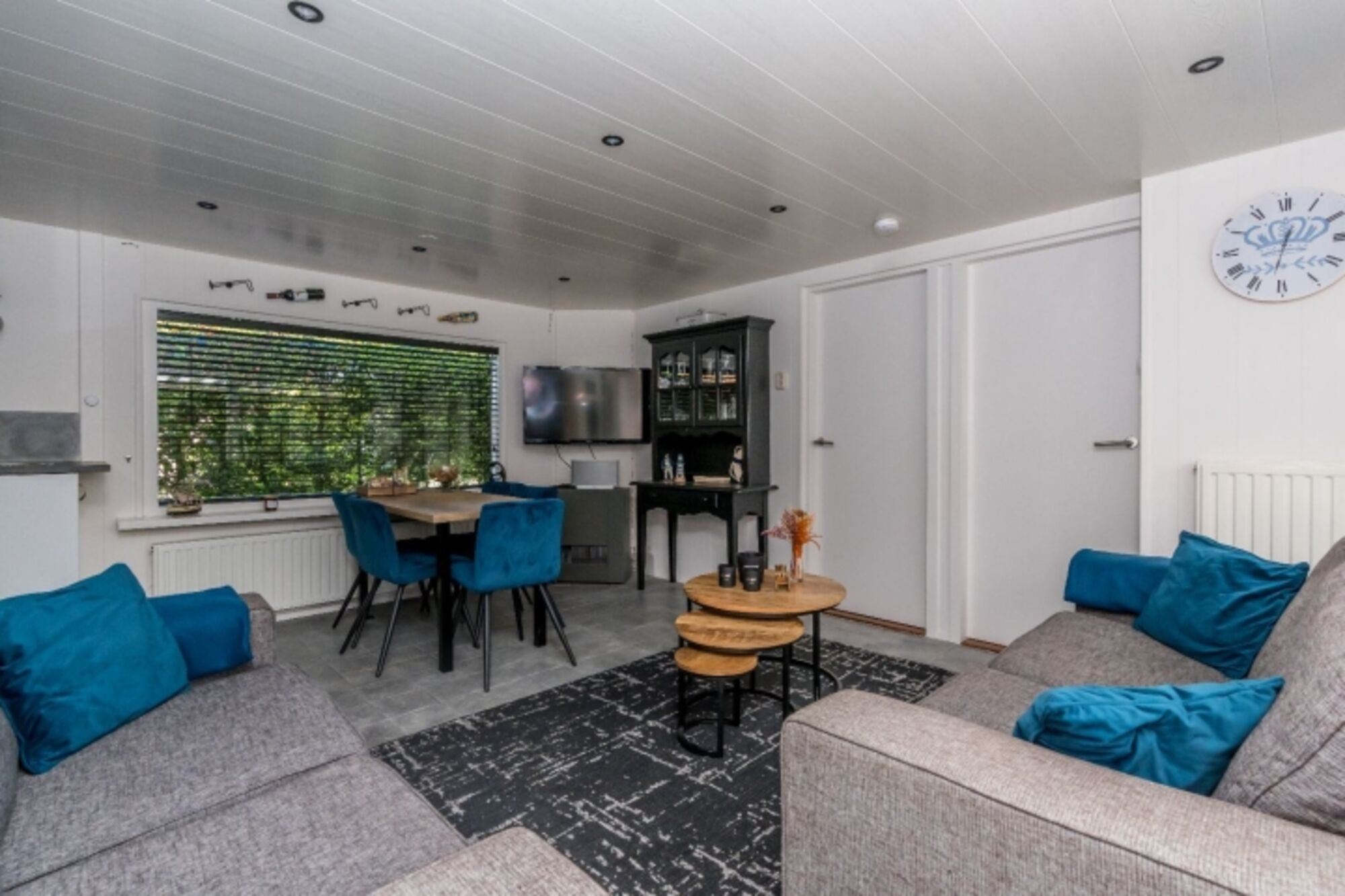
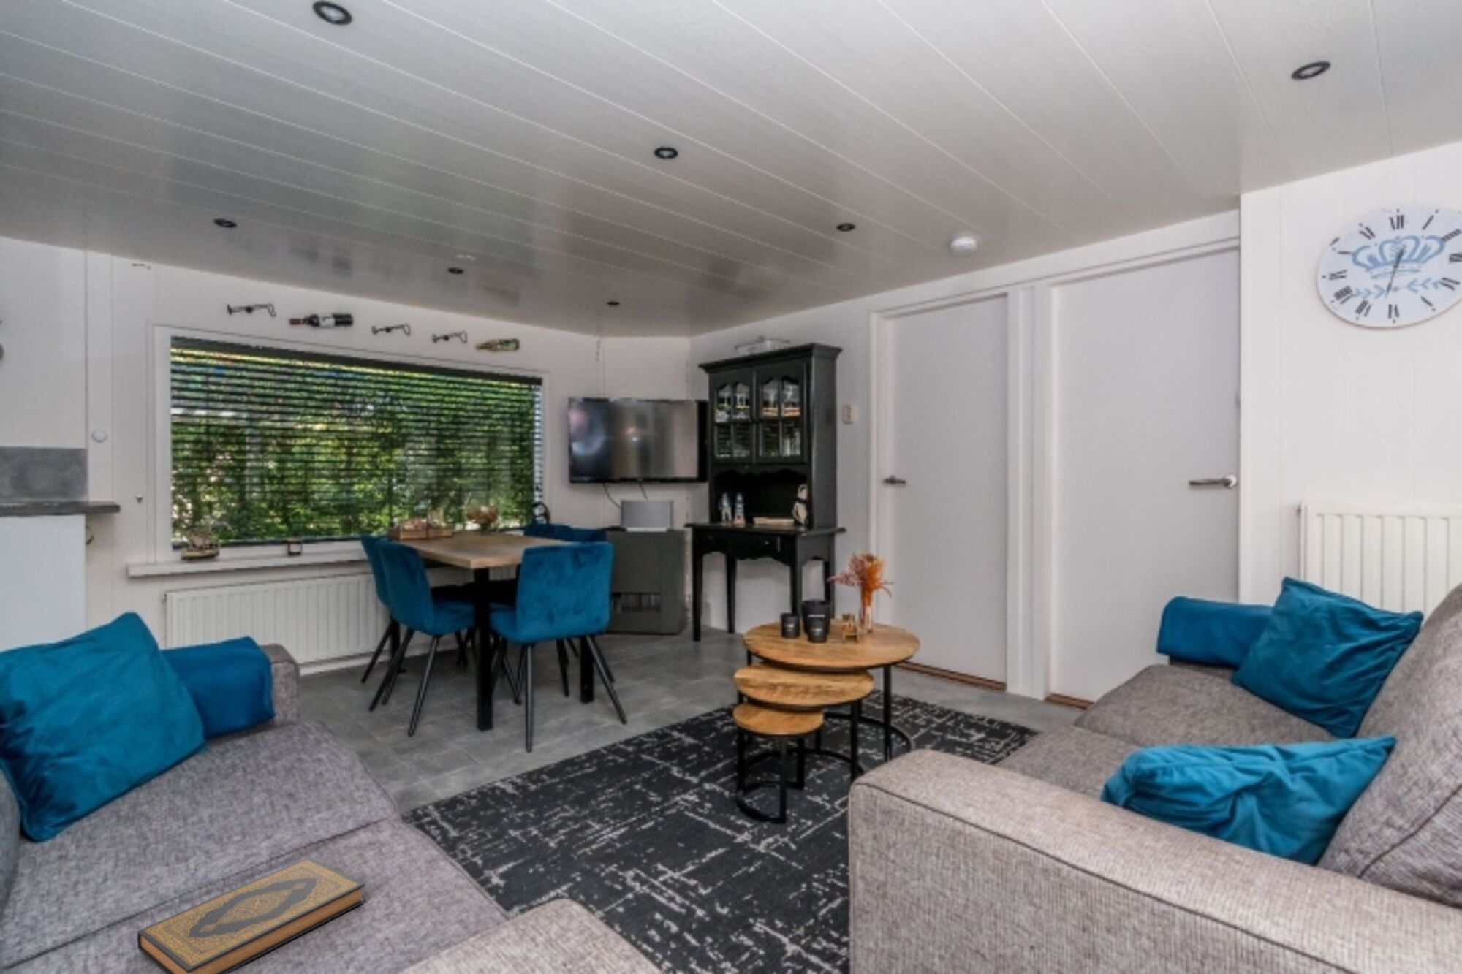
+ hardback book [136,857,366,974]
